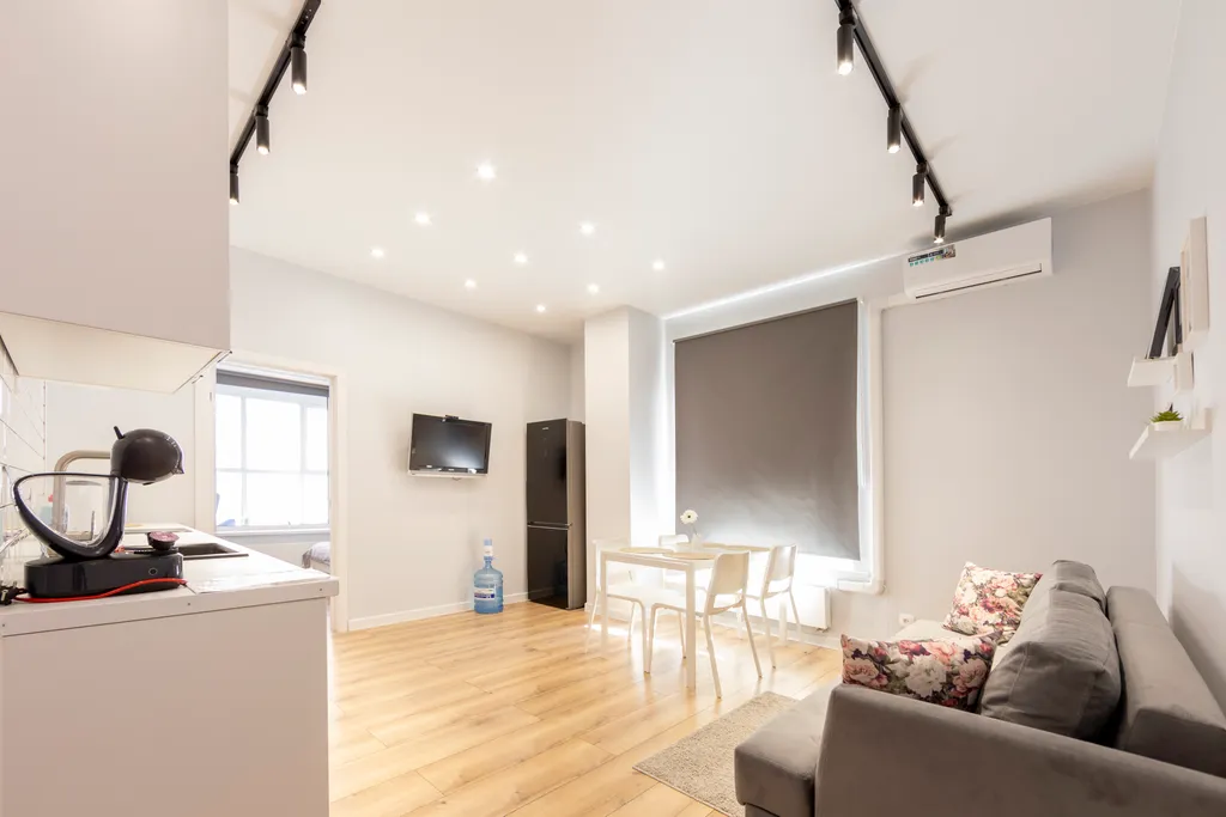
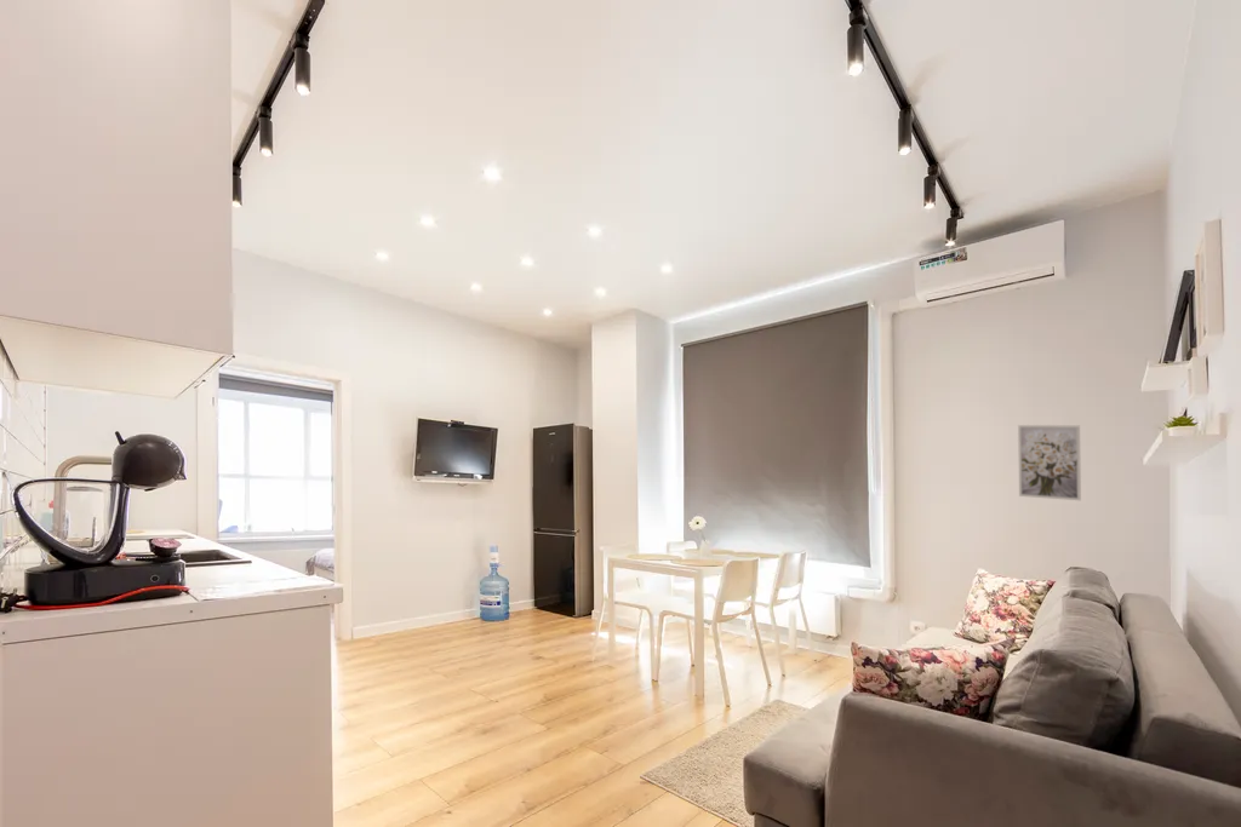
+ wall art [1017,424,1082,501]
